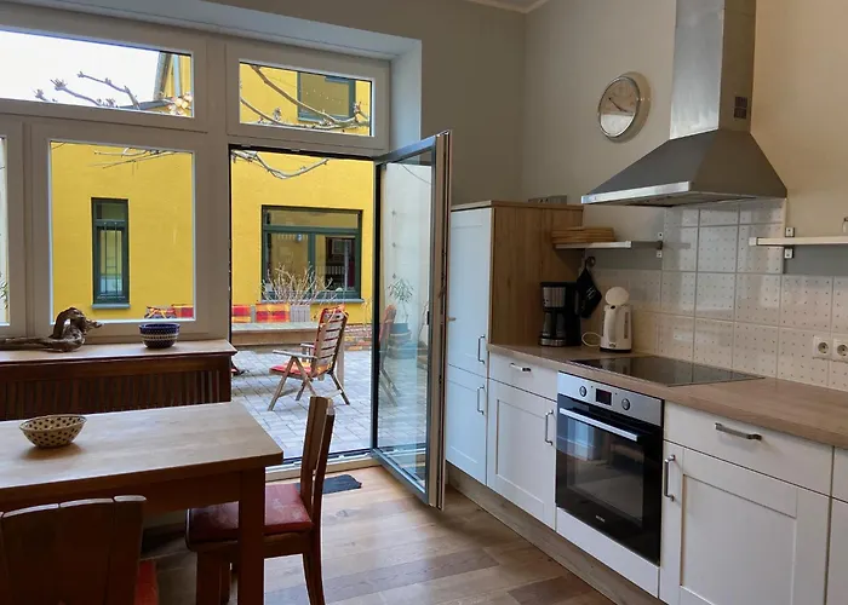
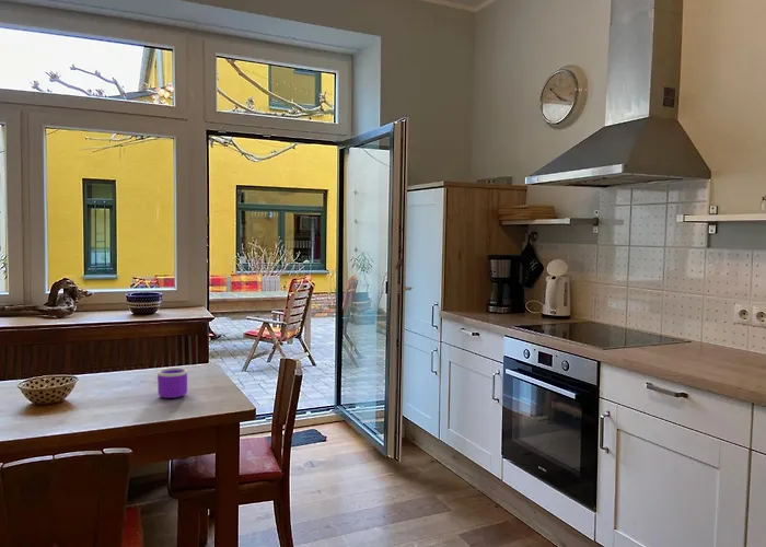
+ mug [156,366,188,399]
